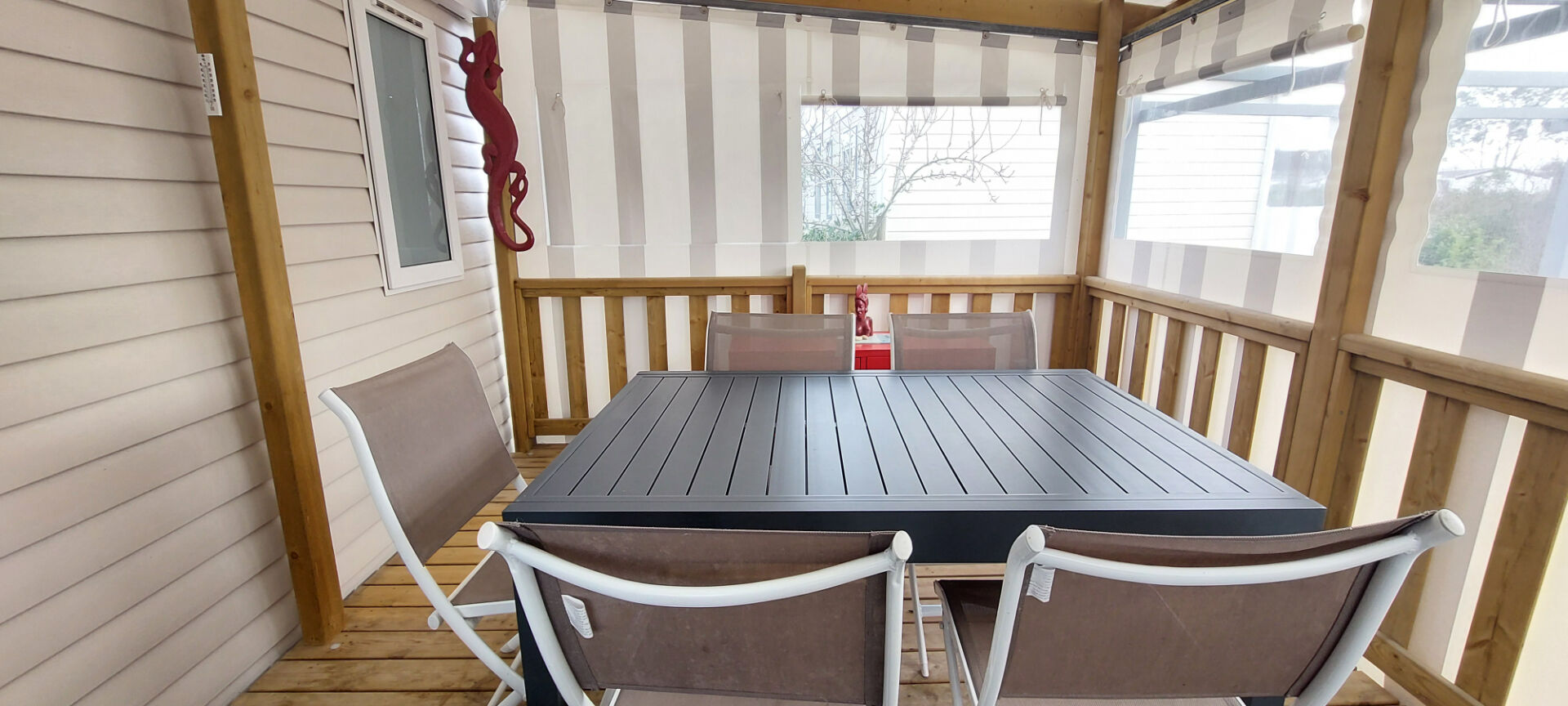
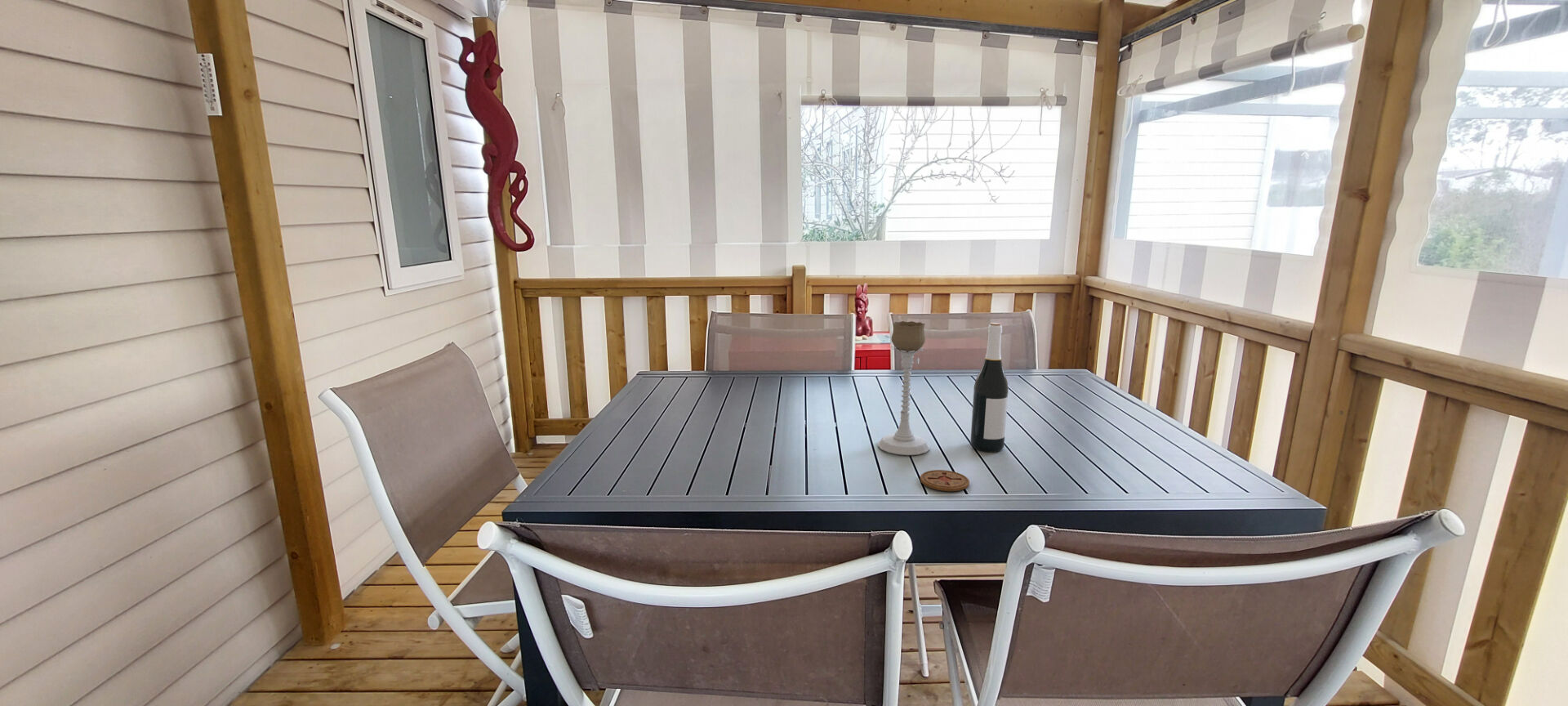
+ wine bottle [969,322,1009,453]
+ coaster [920,469,970,492]
+ candle holder [877,320,930,456]
